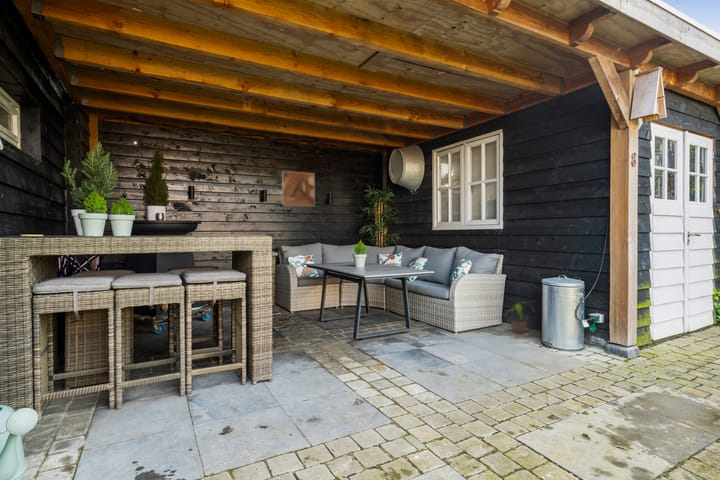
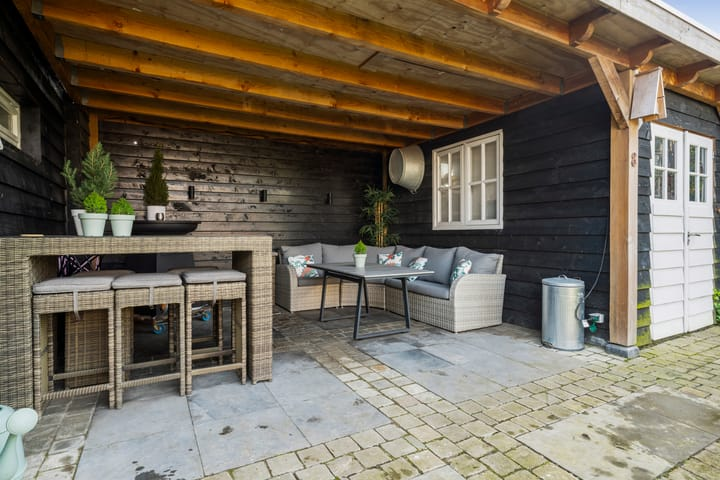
- potted plant [504,301,536,334]
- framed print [281,170,315,207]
